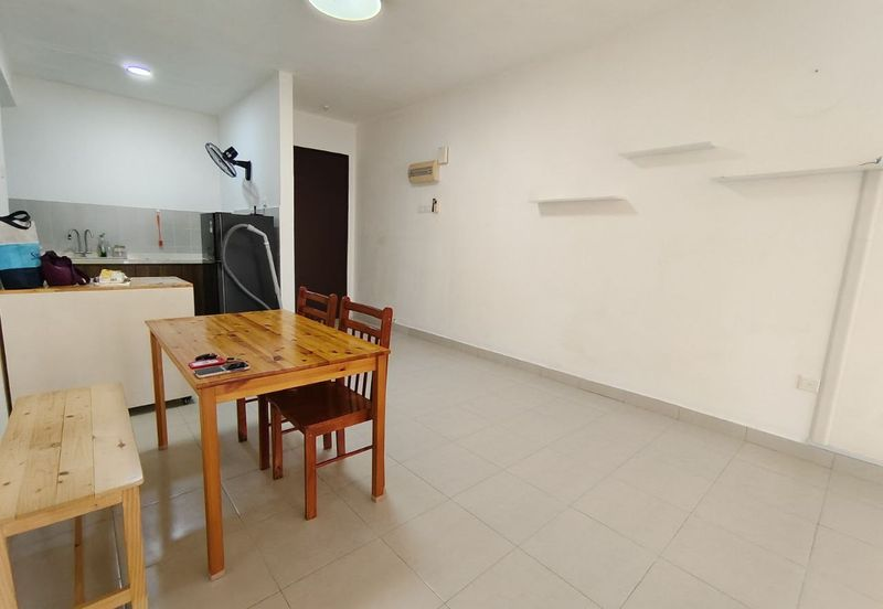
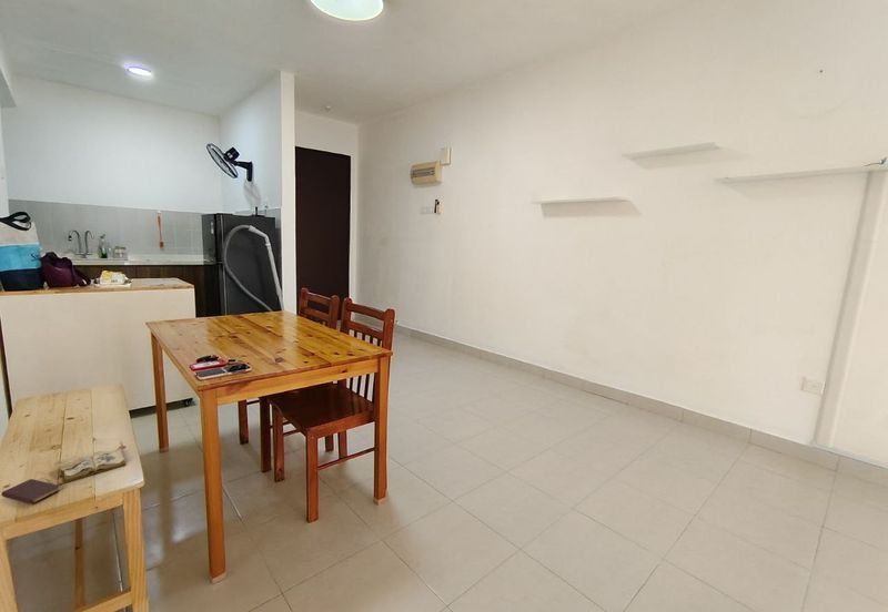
+ book [1,447,127,506]
